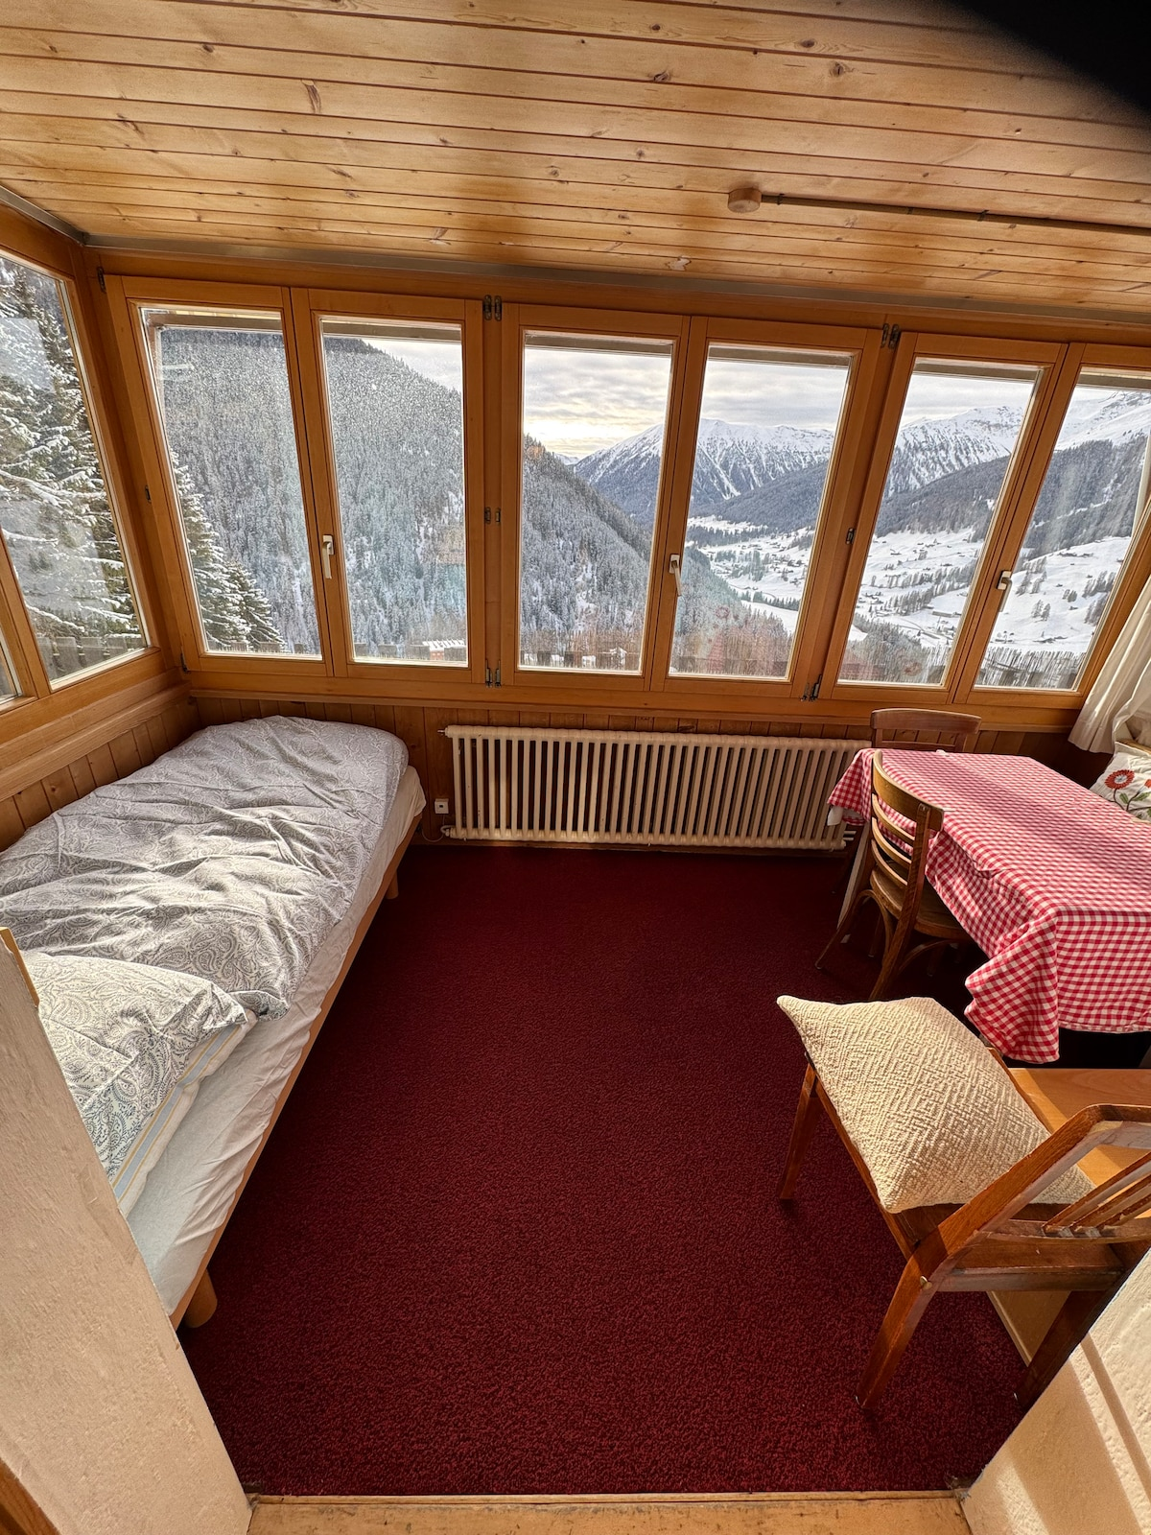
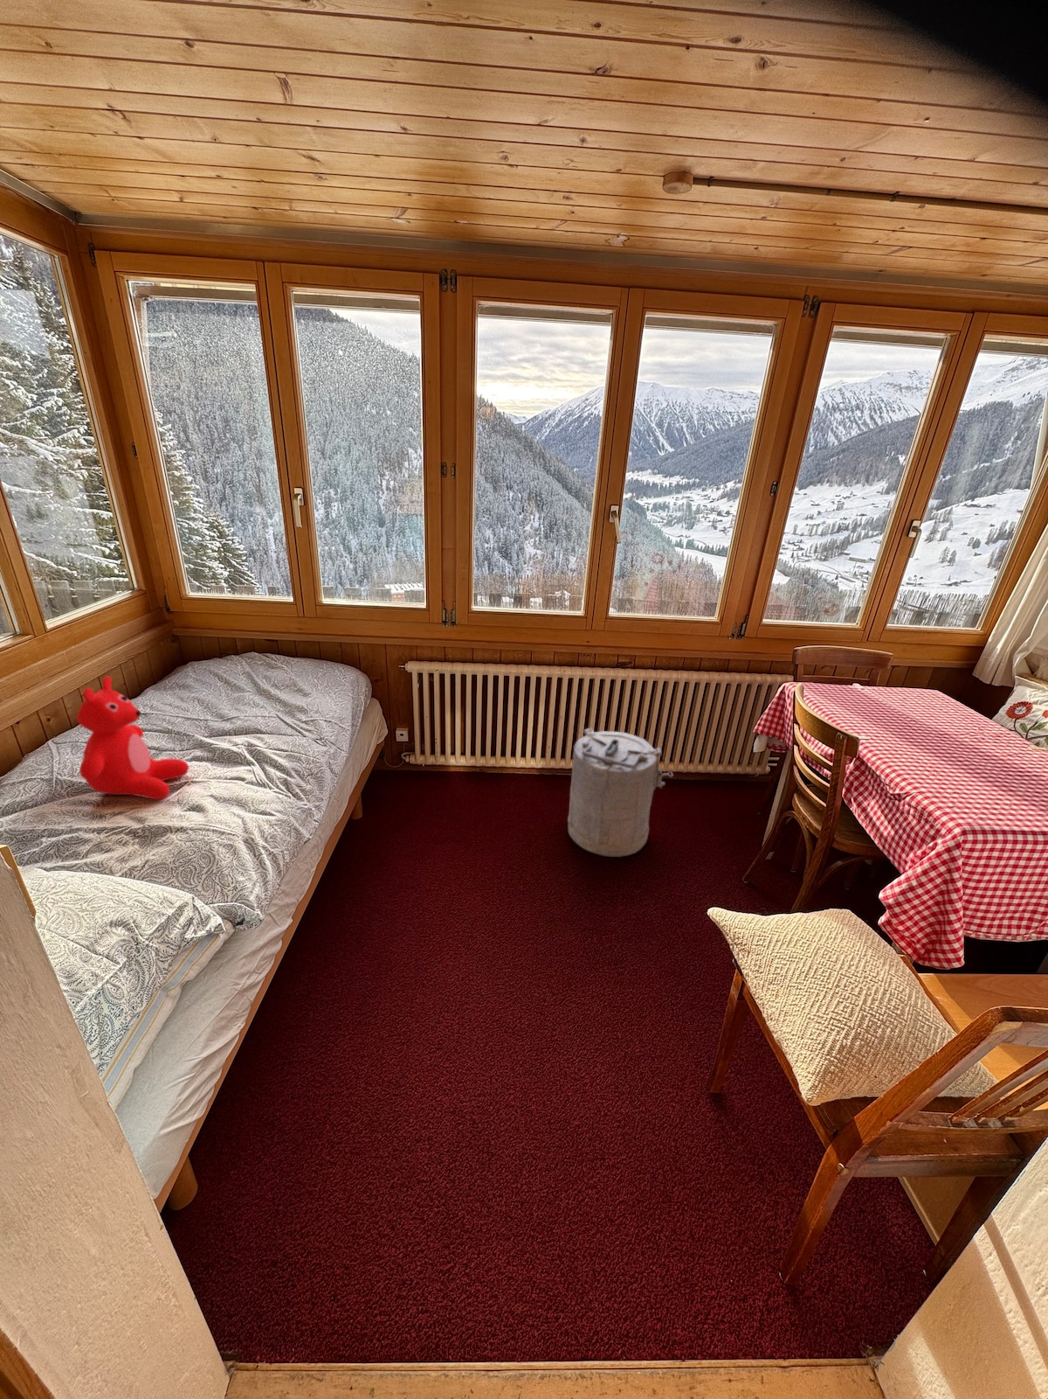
+ teddy bear [76,675,189,800]
+ laundry hamper [567,727,674,858]
